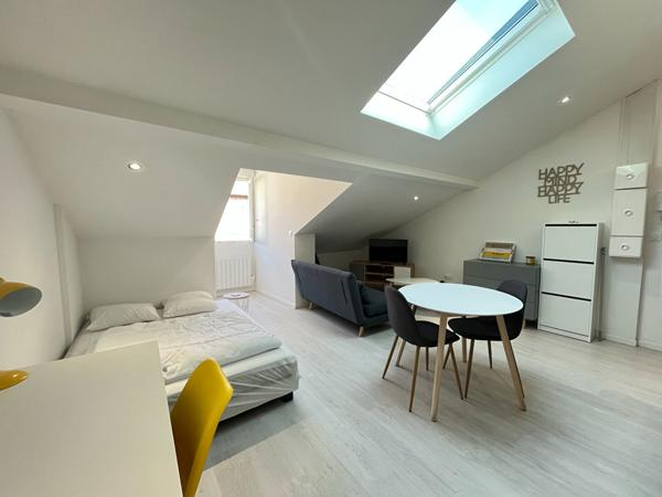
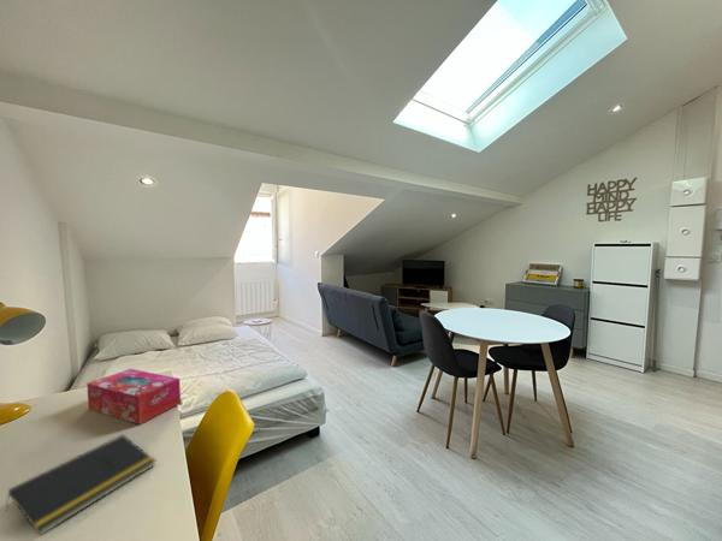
+ notepad [5,434,156,536]
+ tissue box [85,368,182,426]
